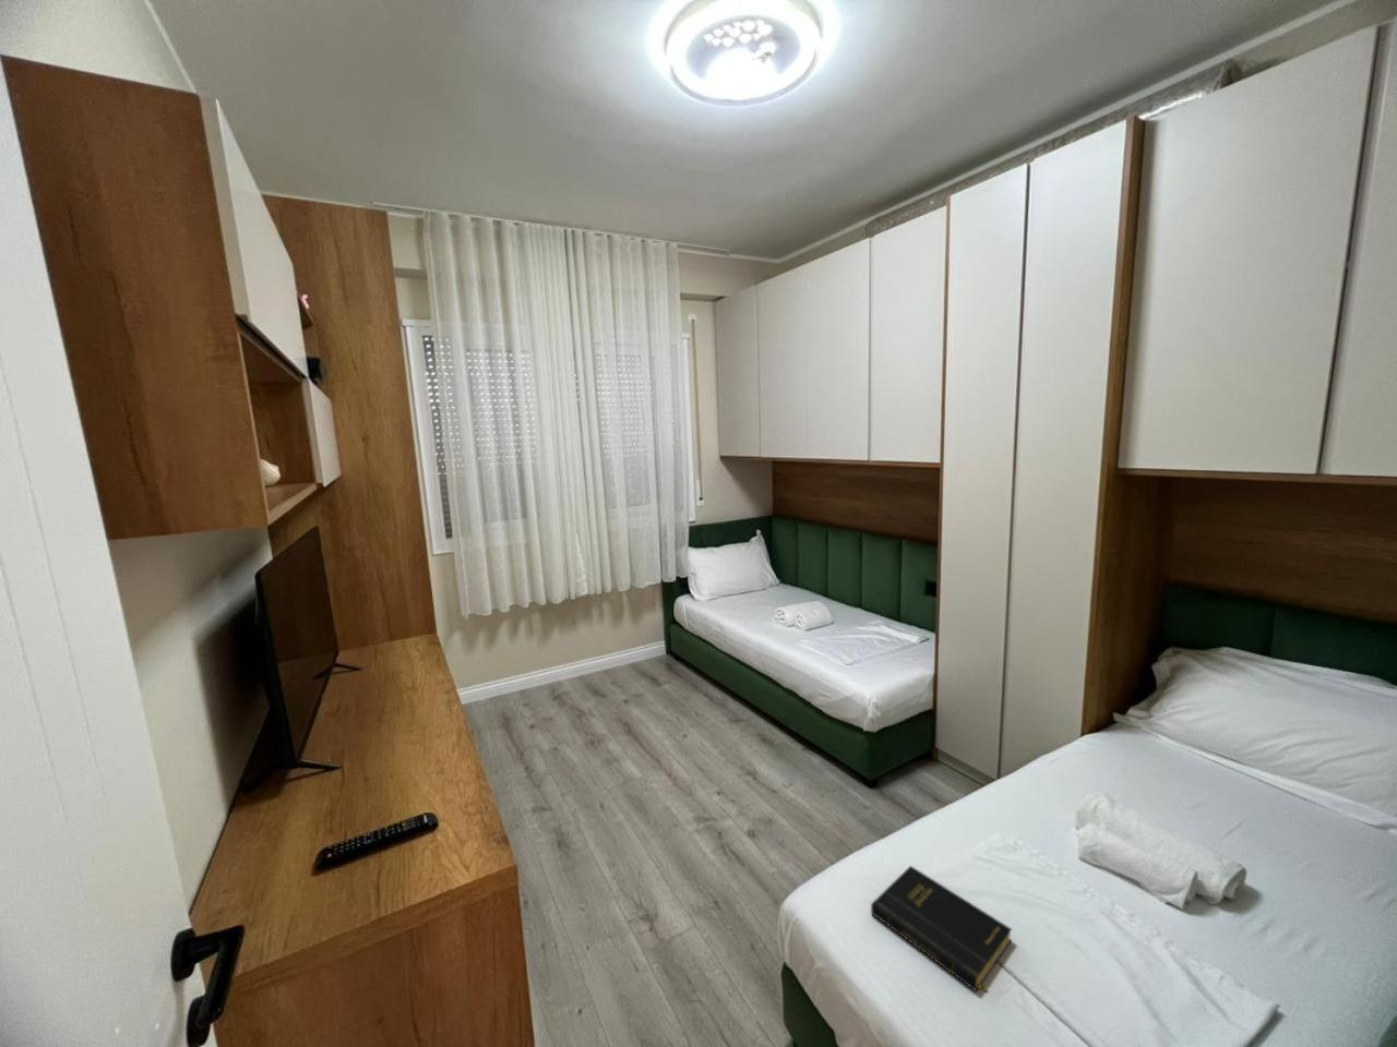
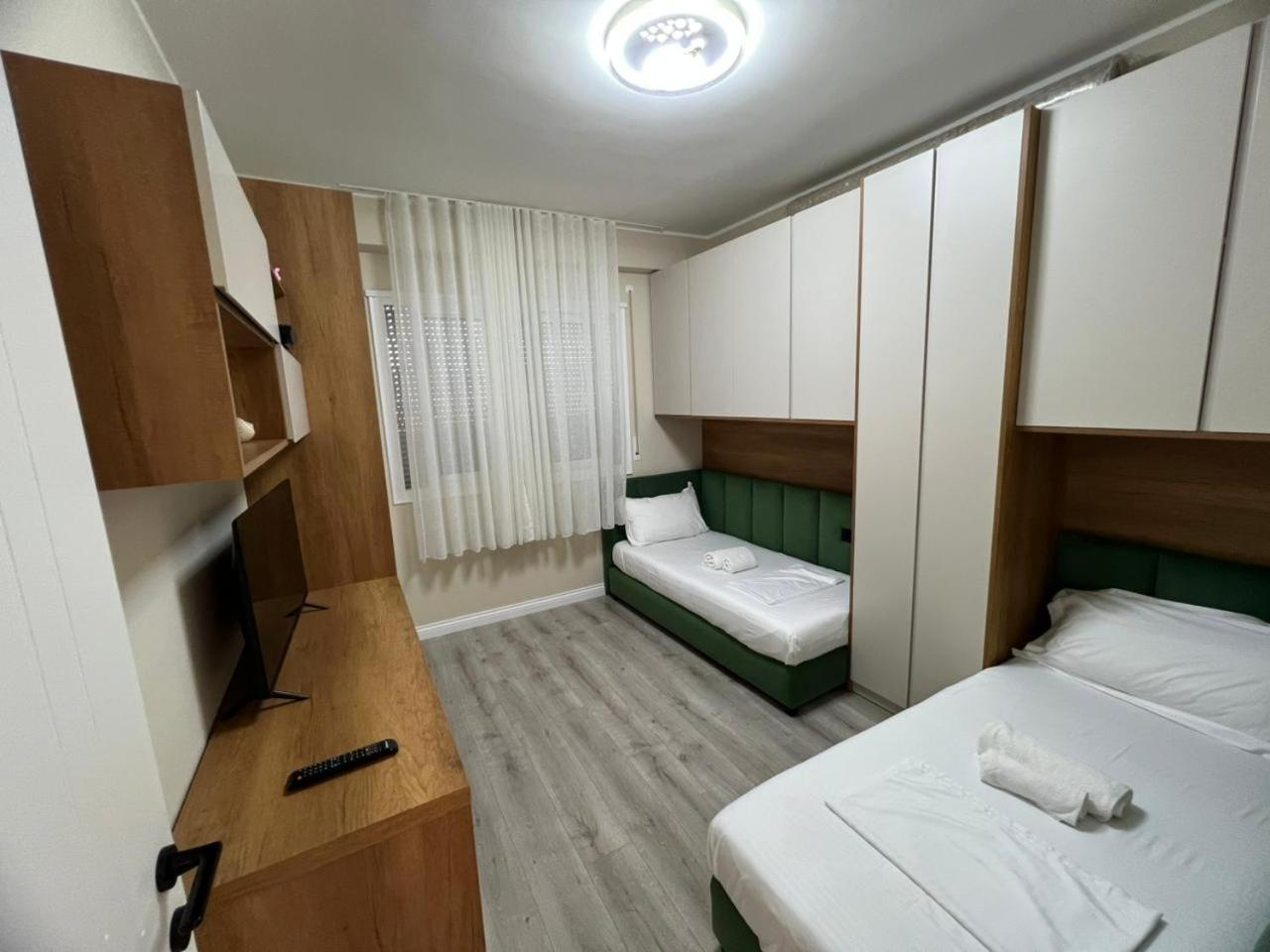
- book [870,864,1013,992]
